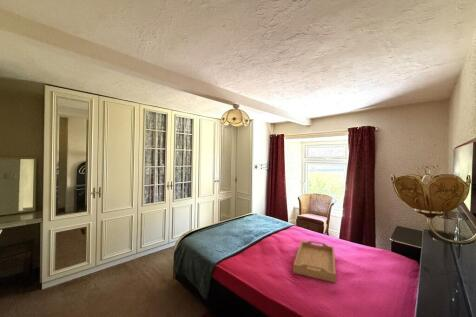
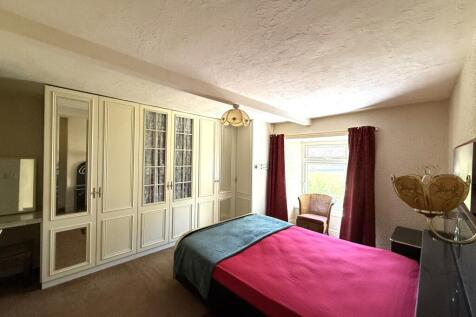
- serving tray [292,240,337,284]
